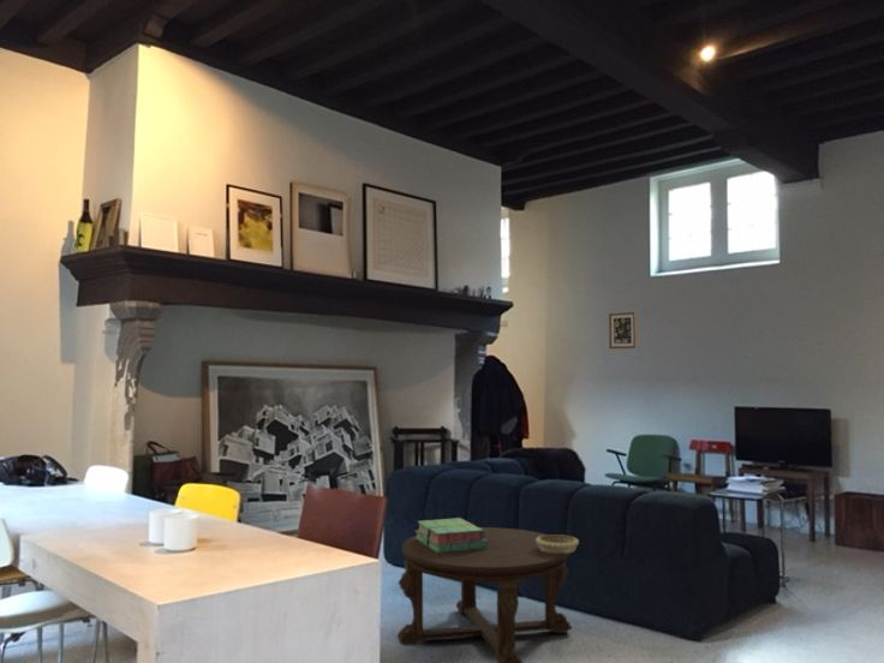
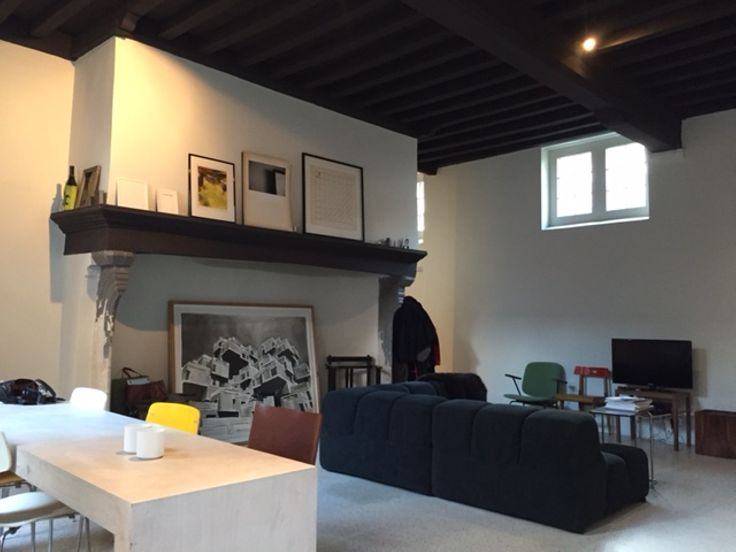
- decorative bowl [536,533,580,554]
- coffee table [396,526,573,663]
- stack of books [414,516,488,552]
- wall art [608,311,638,350]
